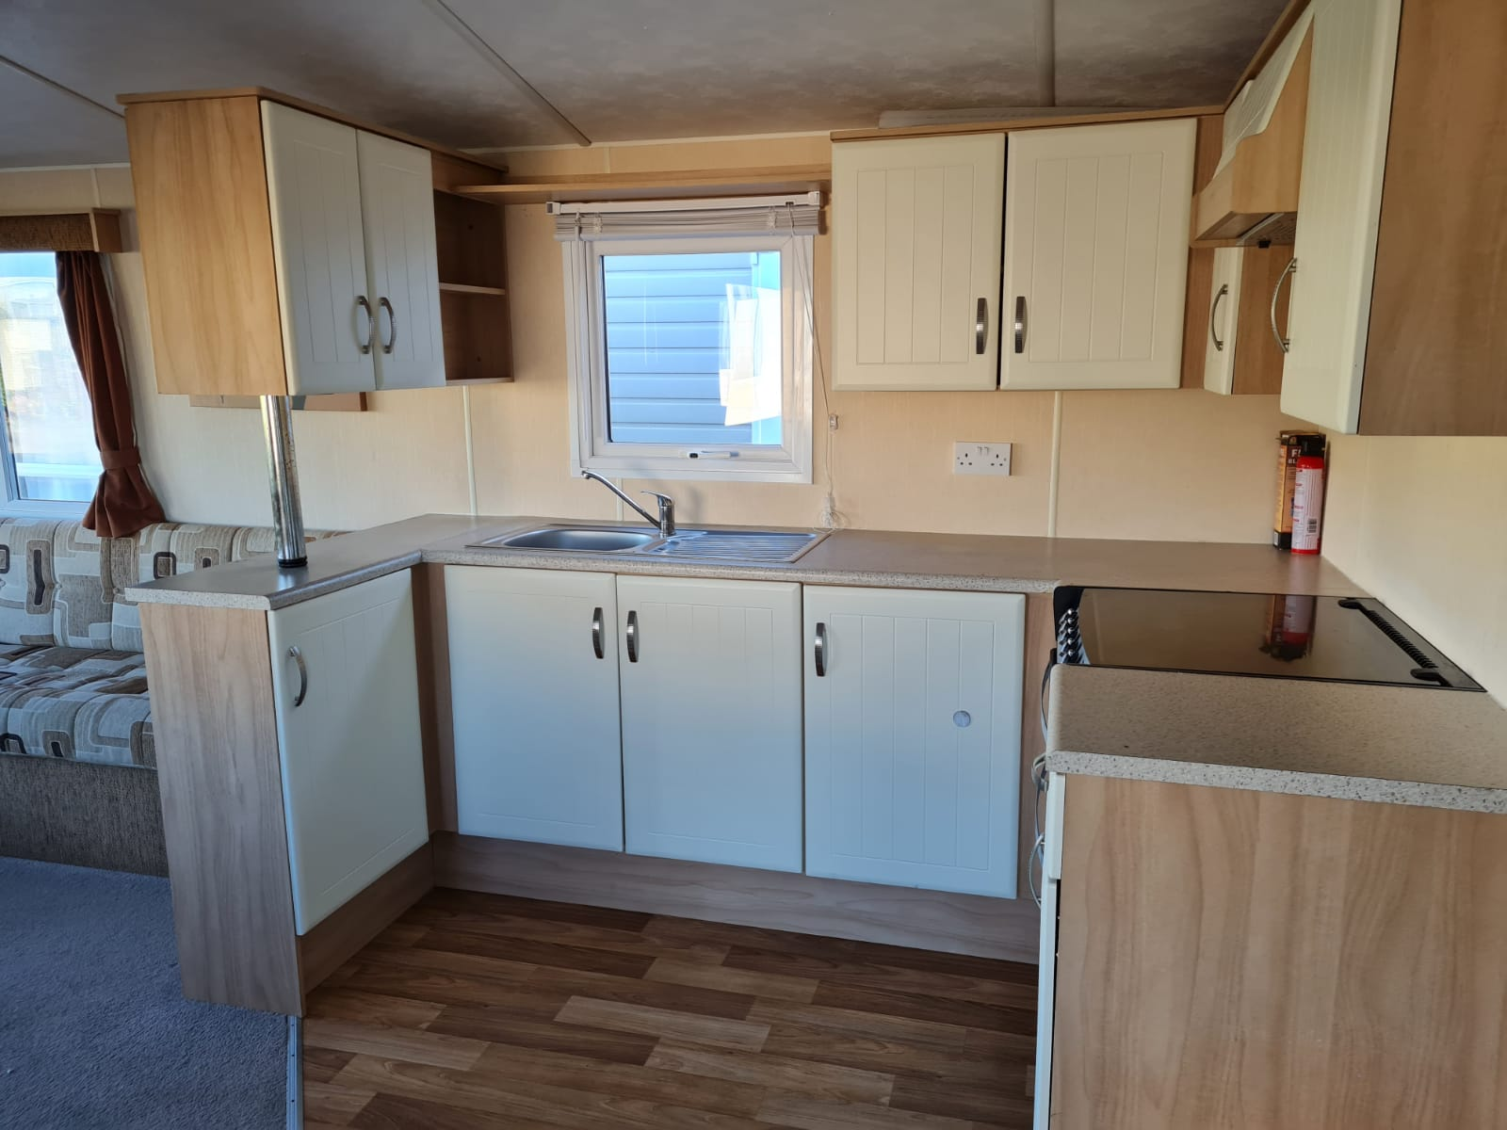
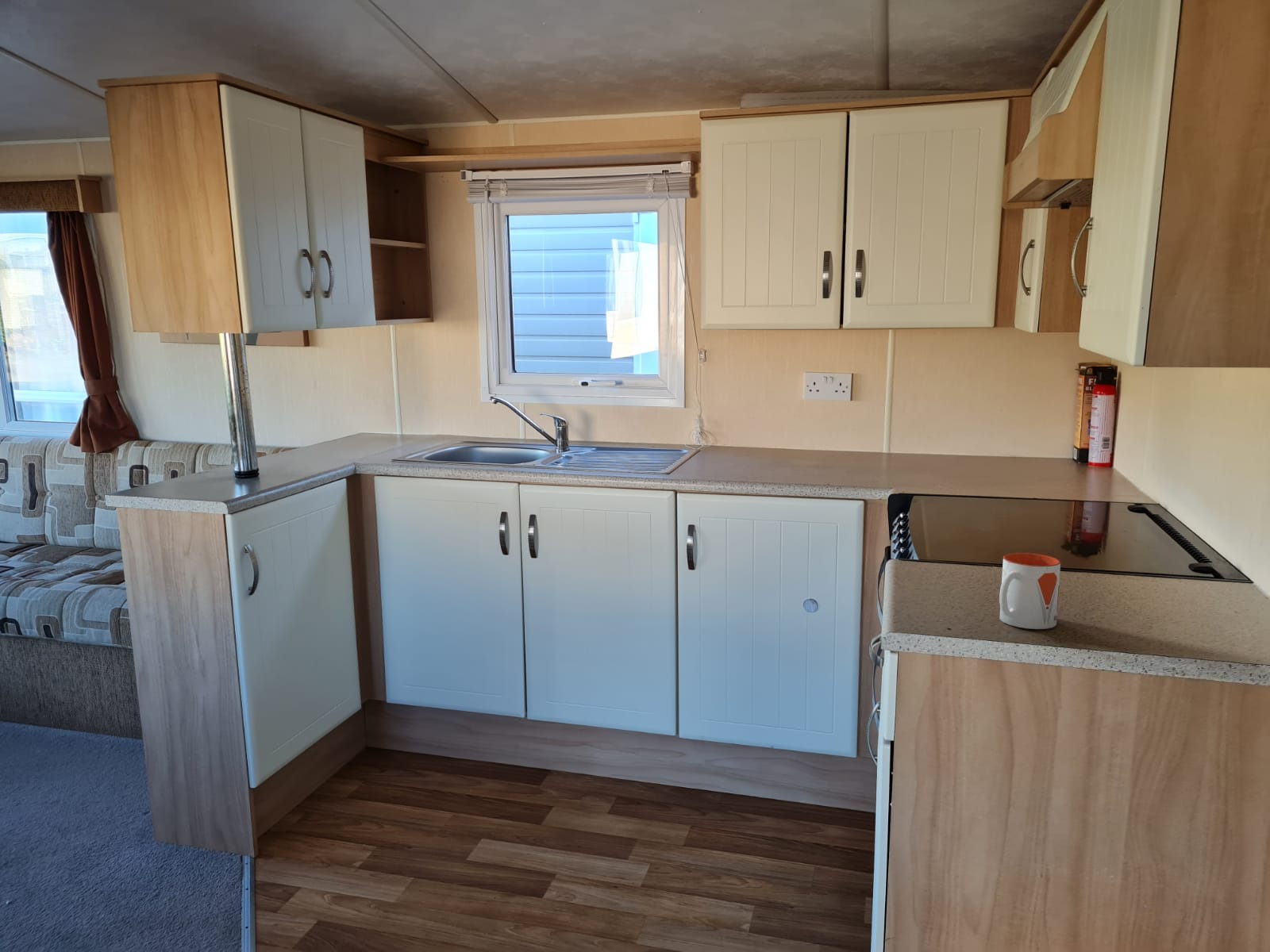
+ mug [999,552,1061,630]
